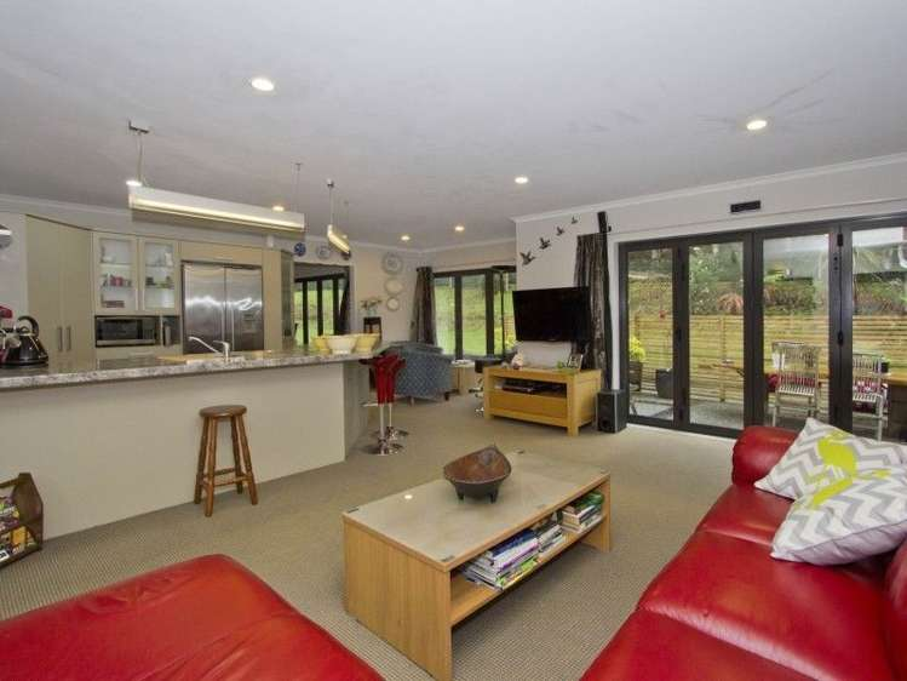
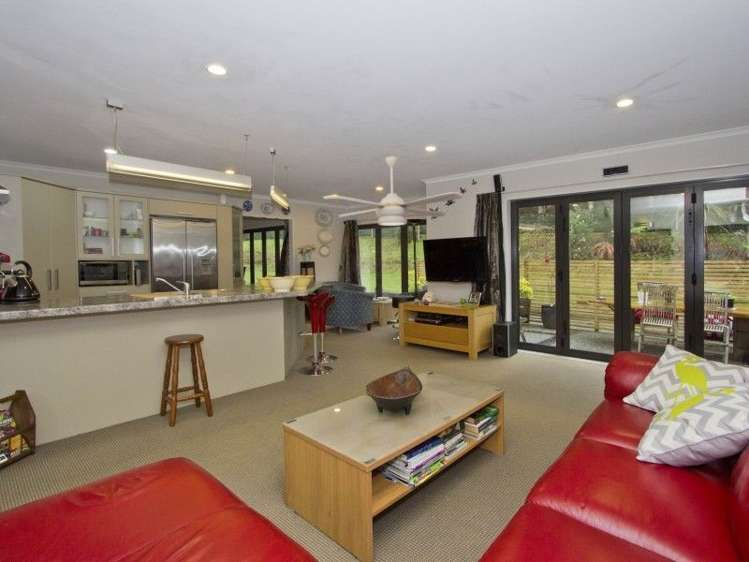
+ ceiling fan [322,156,464,227]
